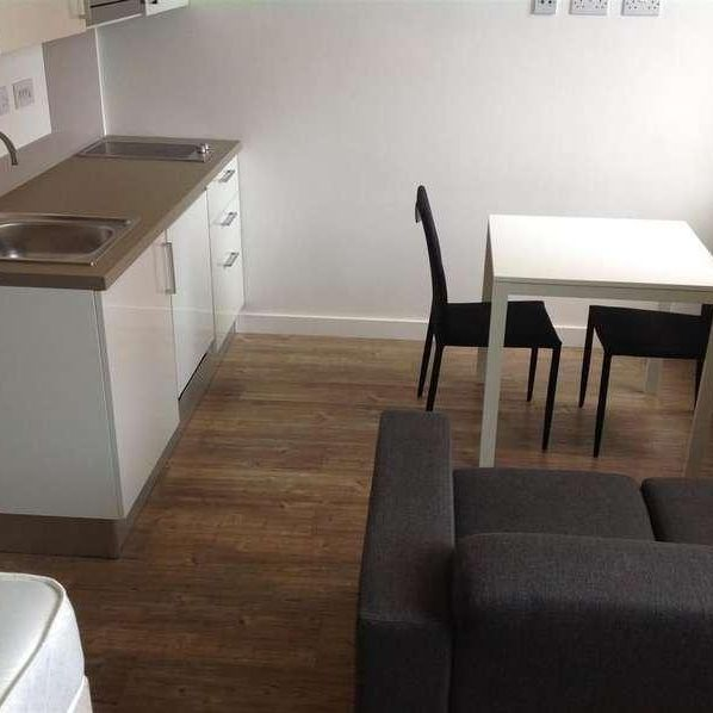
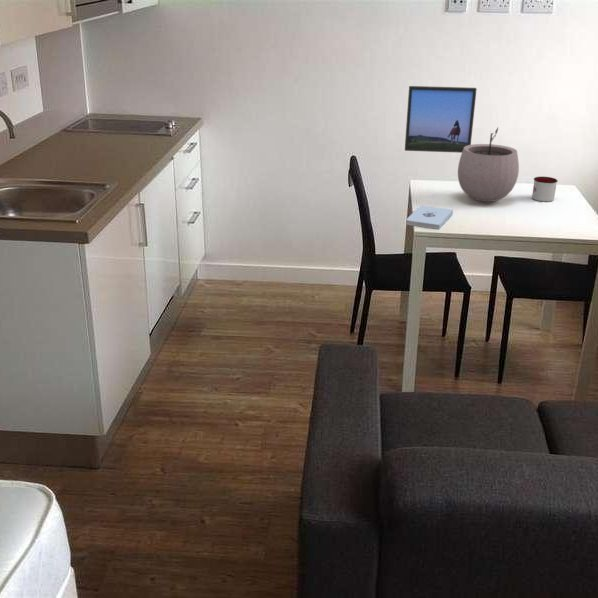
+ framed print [404,85,478,154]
+ mug [531,176,559,203]
+ notepad [405,205,454,230]
+ plant pot [457,127,520,203]
